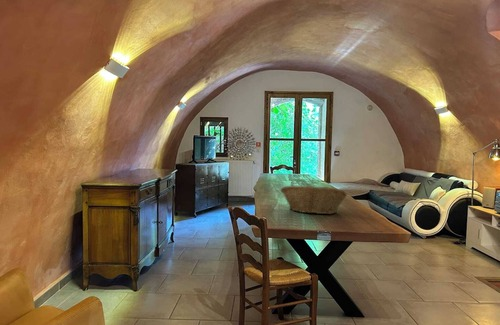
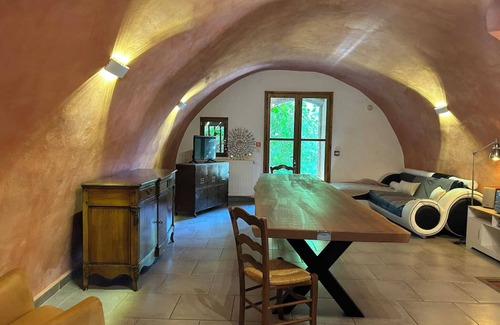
- fruit basket [280,185,348,215]
